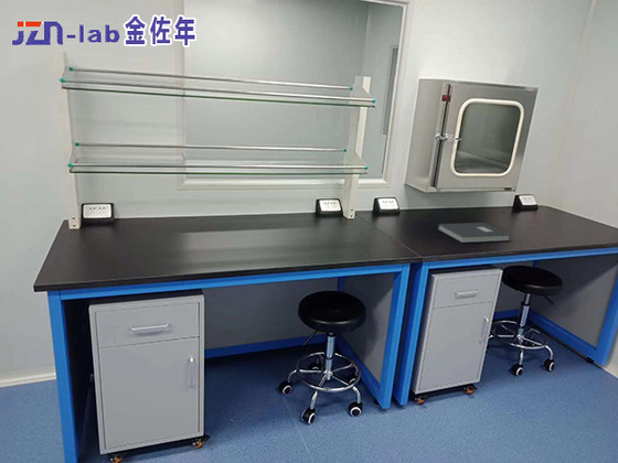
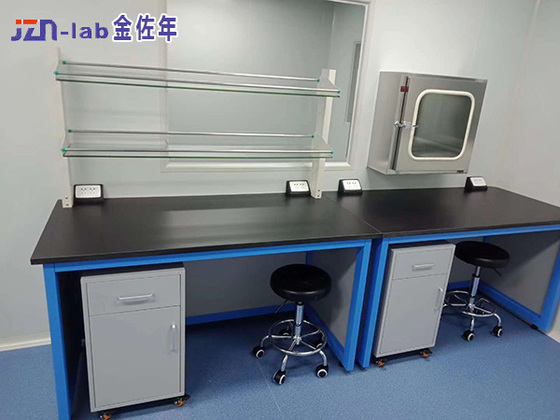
- book [437,222,512,244]
